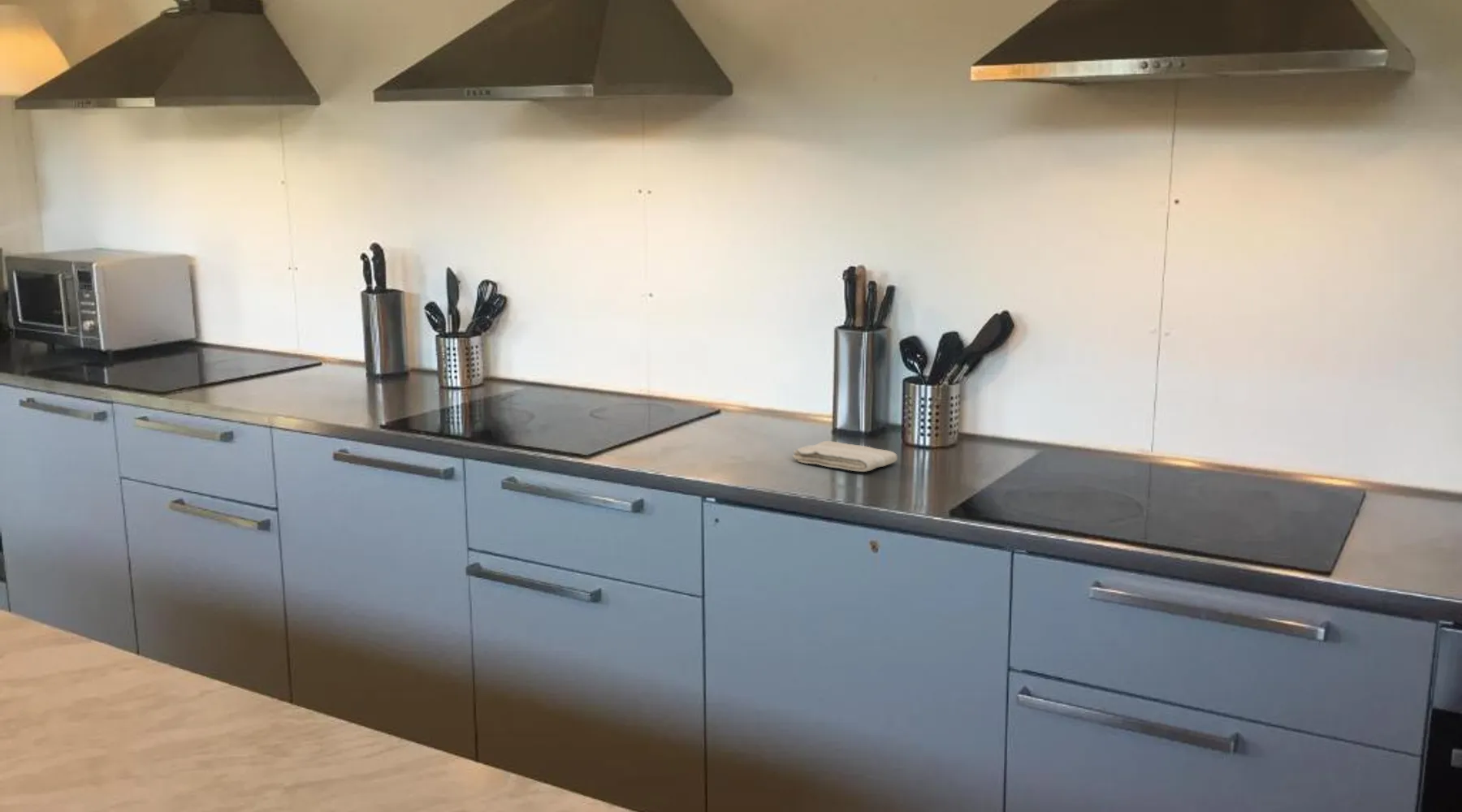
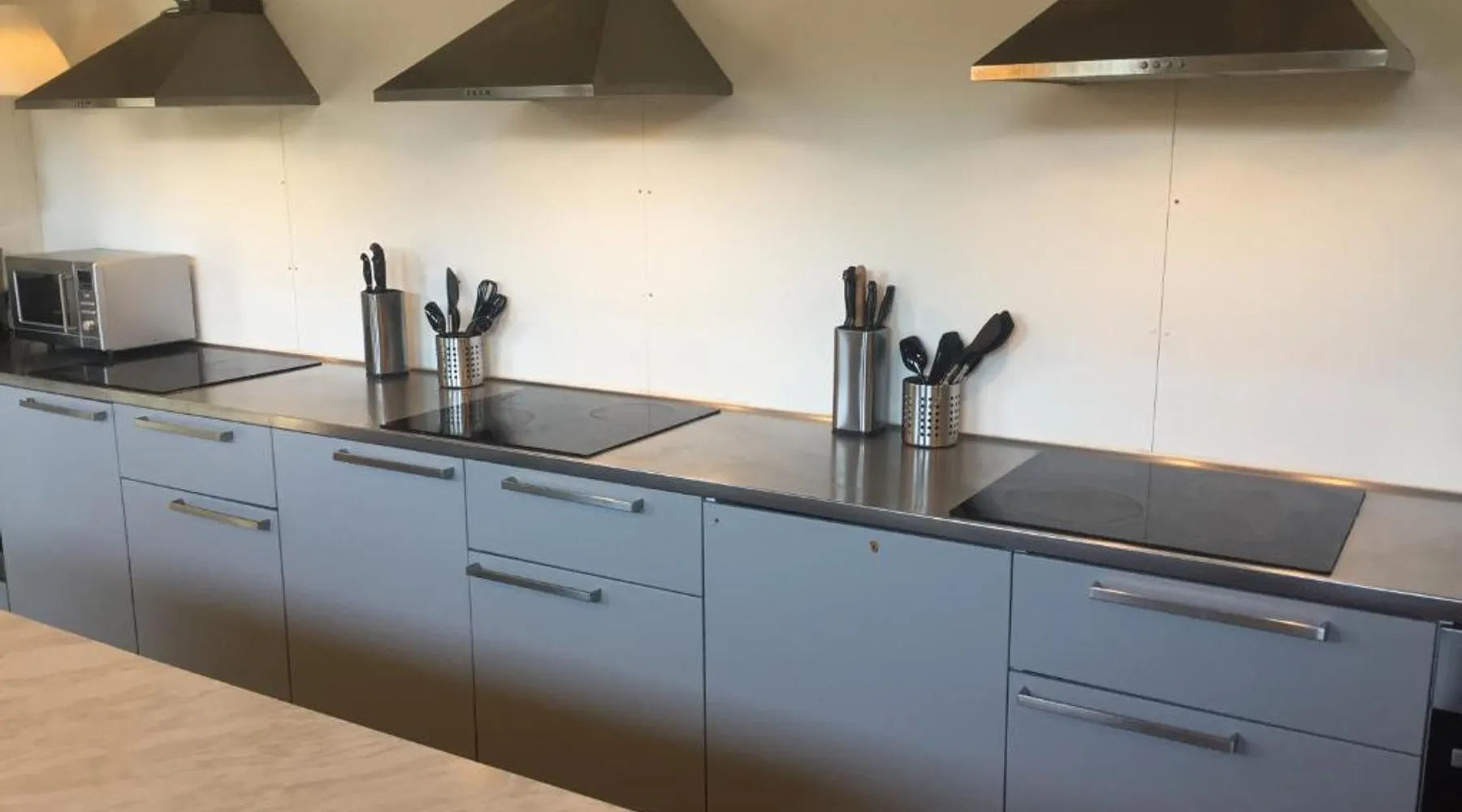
- washcloth [792,440,898,473]
